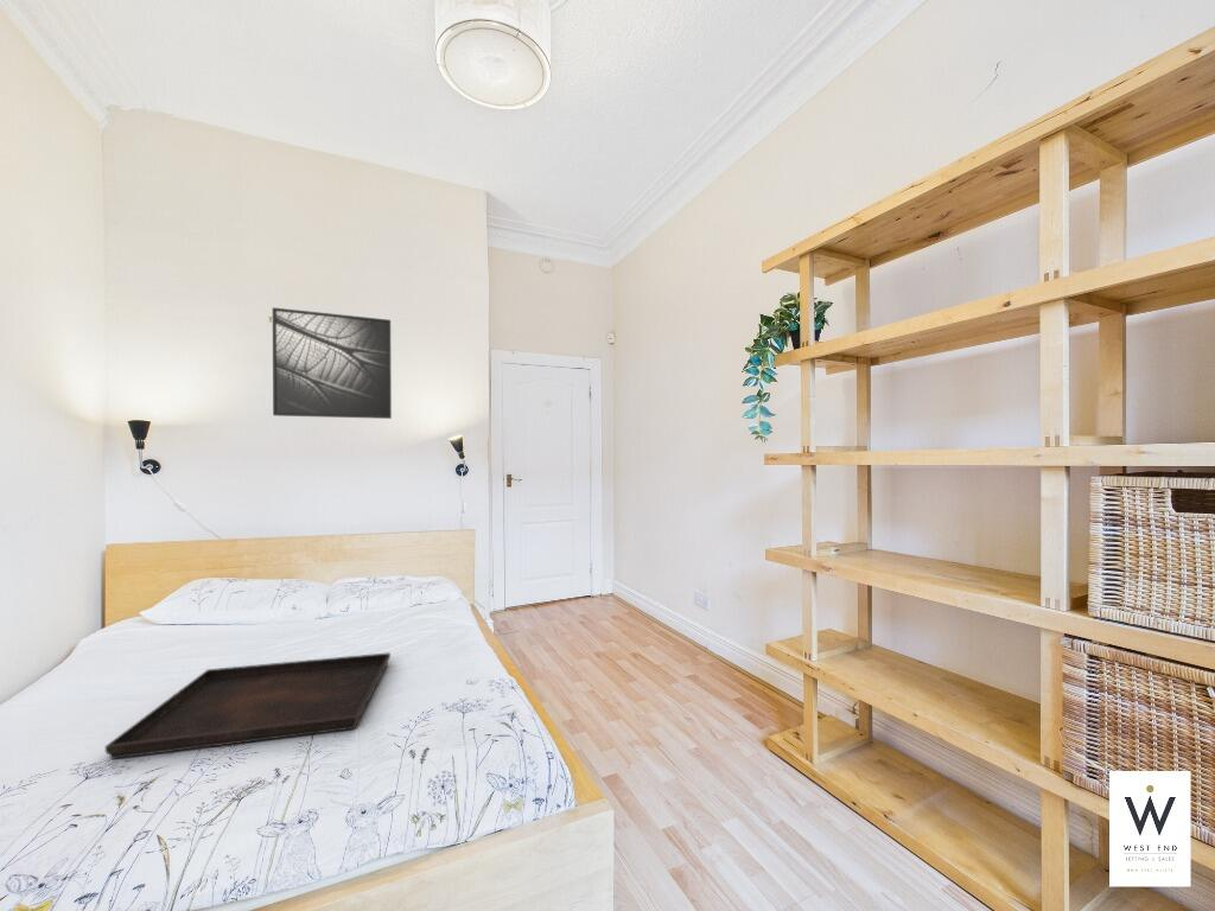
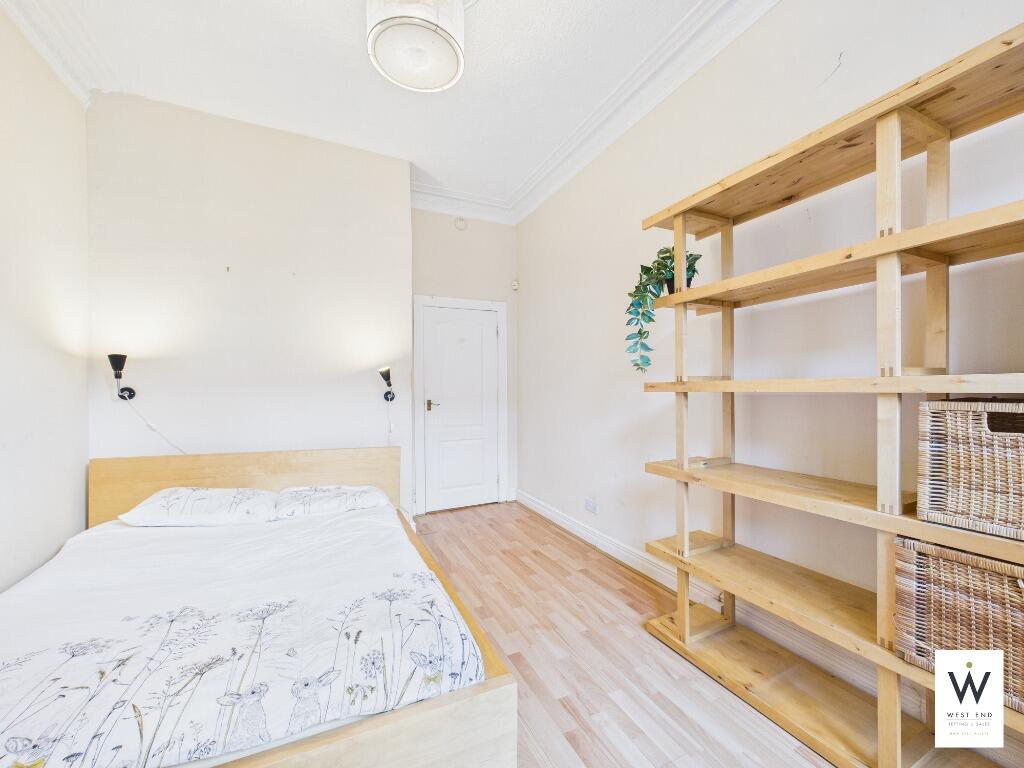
- serving tray [104,651,392,760]
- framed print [272,306,393,420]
